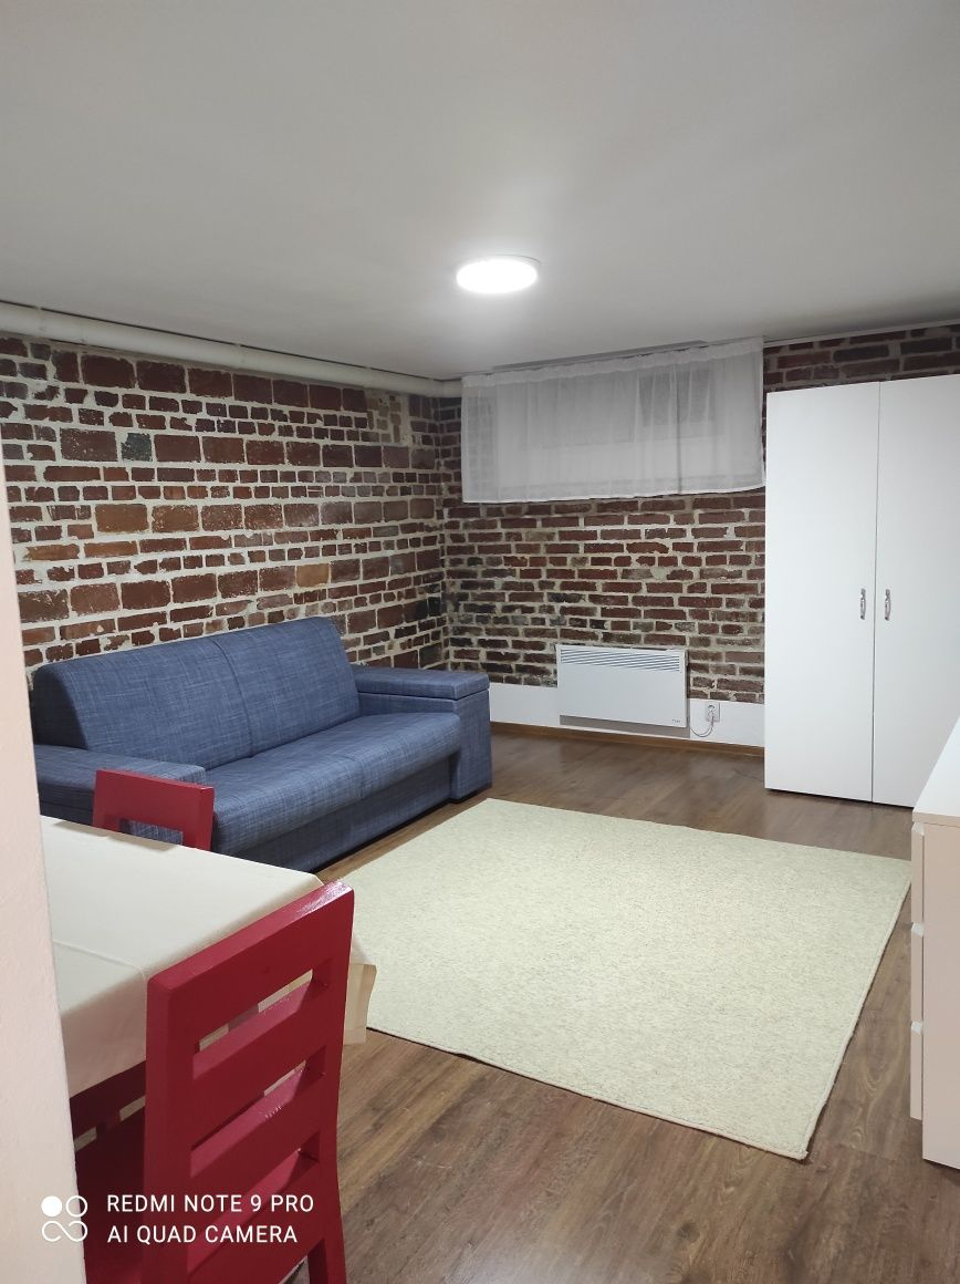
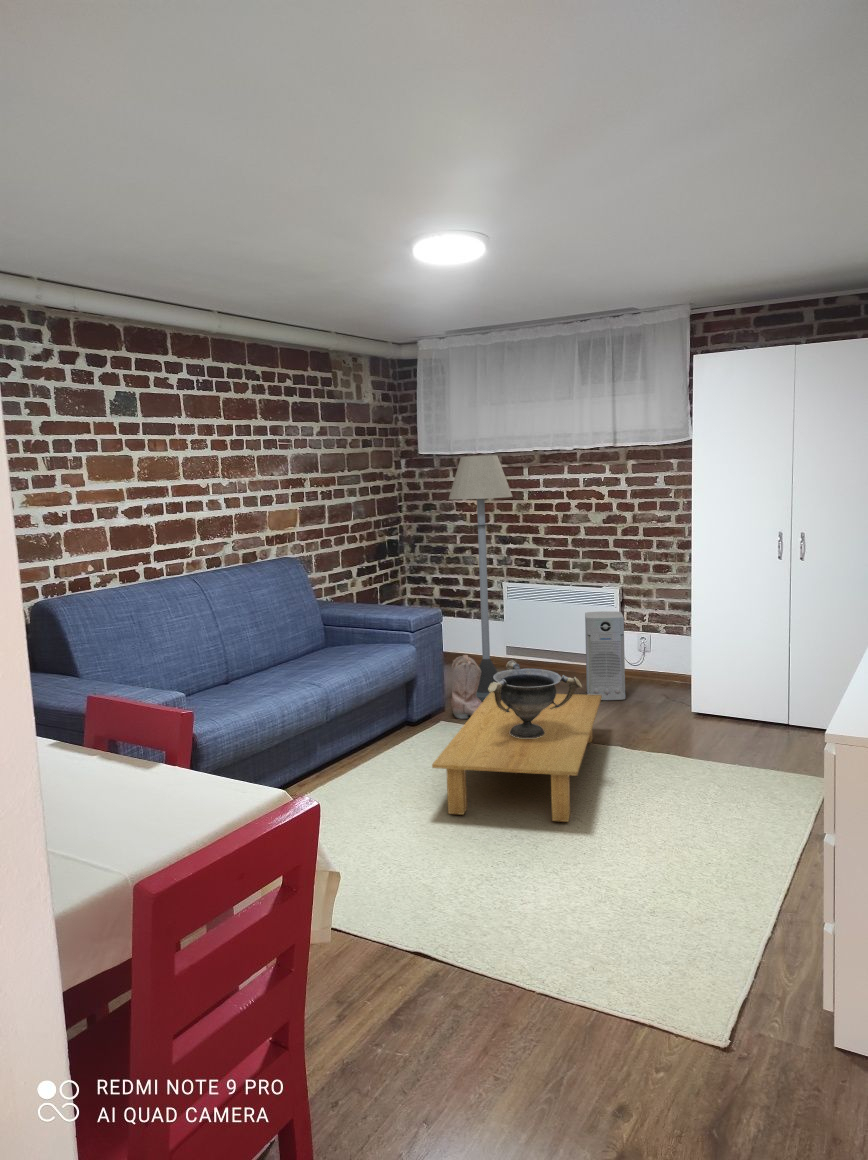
+ air purifier [584,610,626,701]
+ floor lamp [448,454,514,702]
+ coffee table [431,692,602,823]
+ decorative bowl [488,659,583,738]
+ boots [450,654,482,720]
